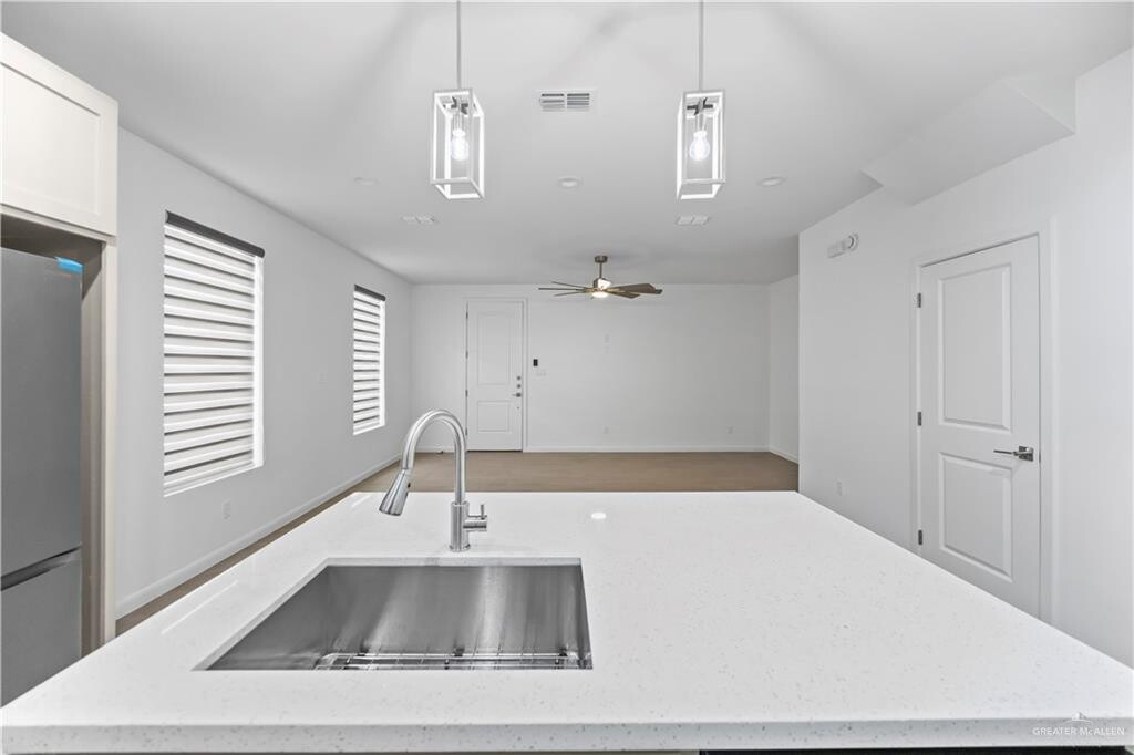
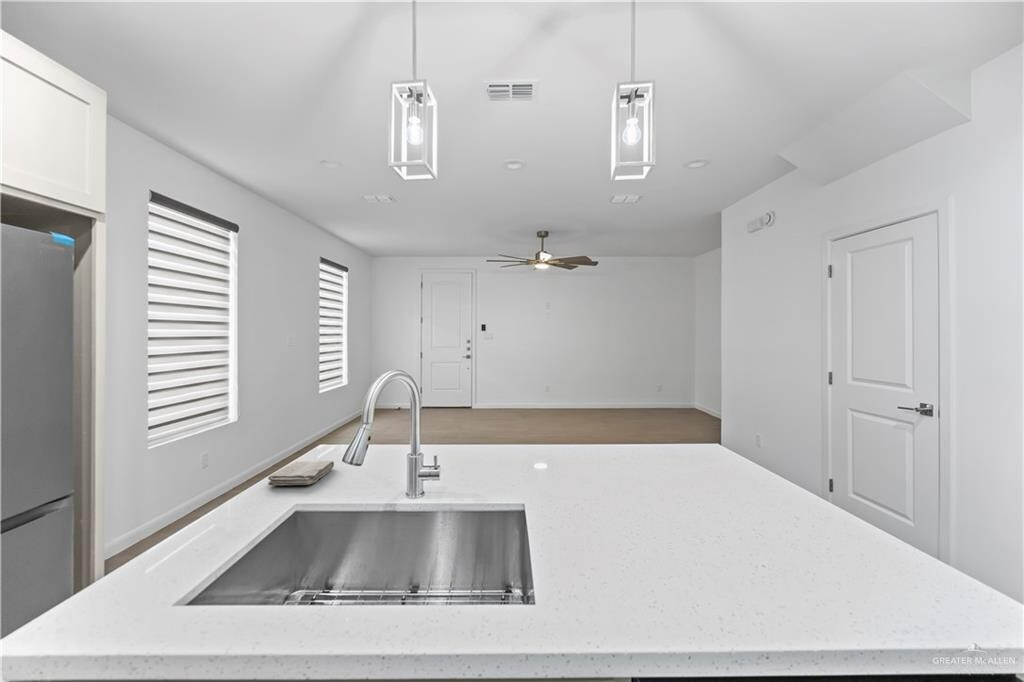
+ washcloth [267,460,335,487]
